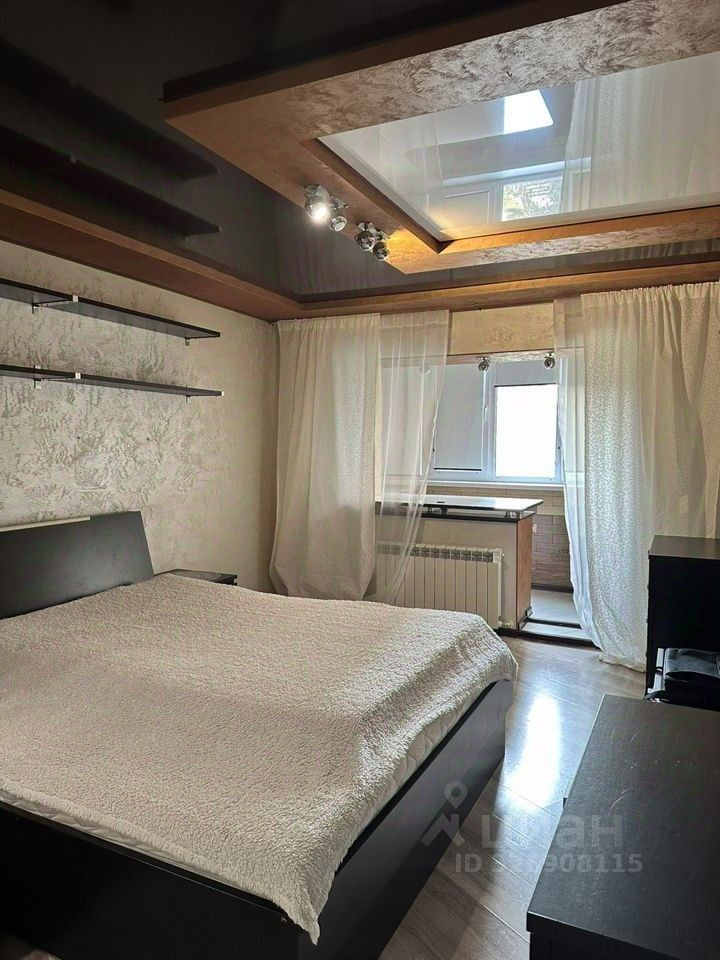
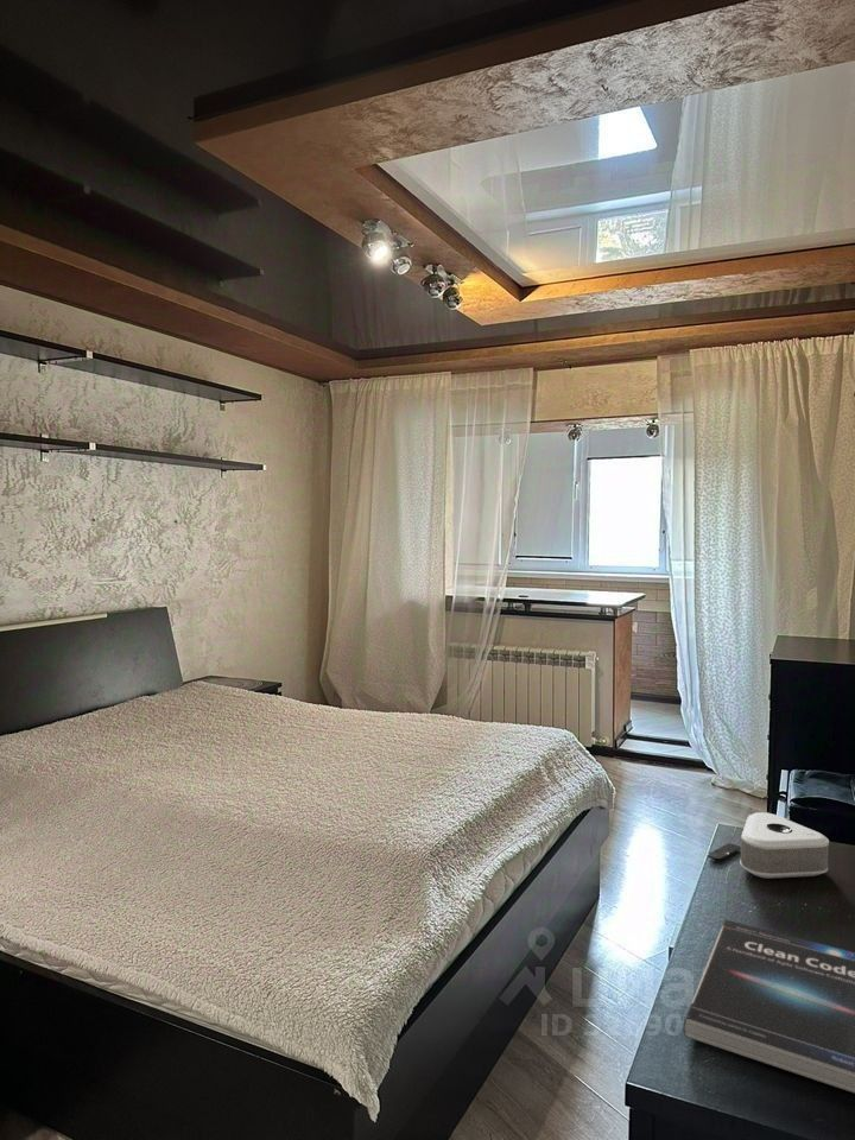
+ book [683,919,855,1095]
+ speaker [707,811,830,880]
